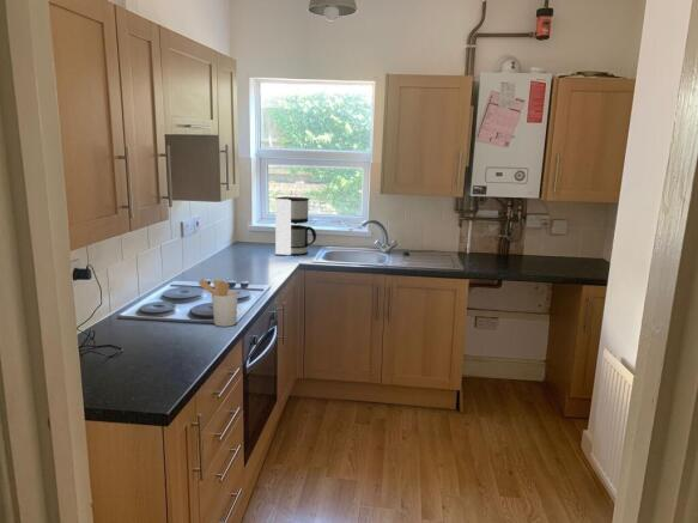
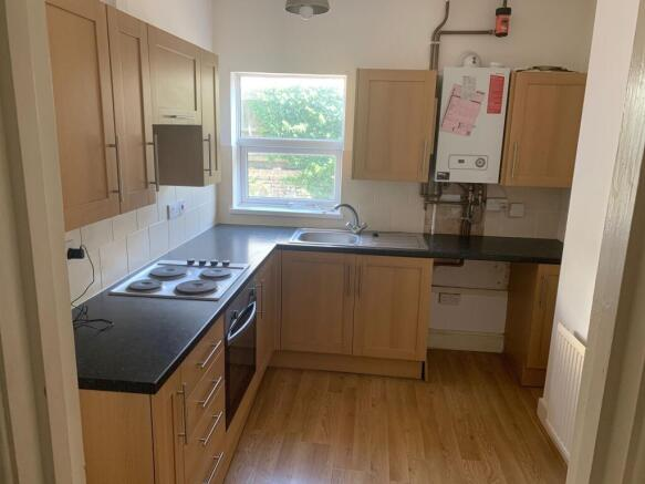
- coffee maker [273,195,317,256]
- utensil holder [196,278,238,328]
